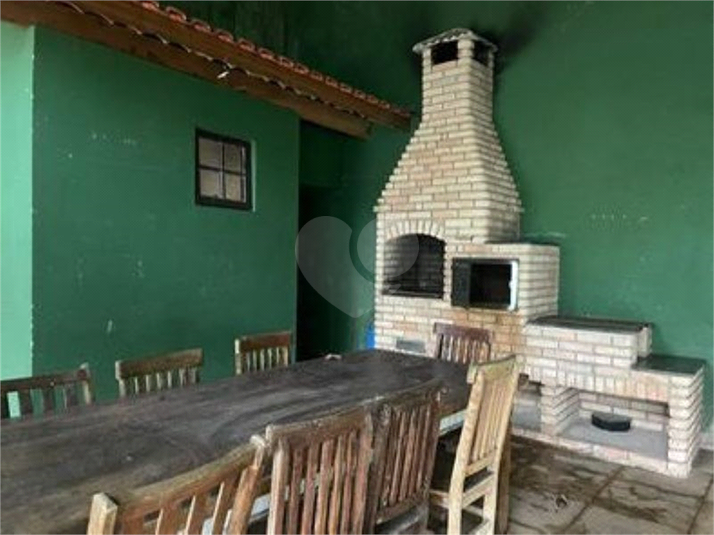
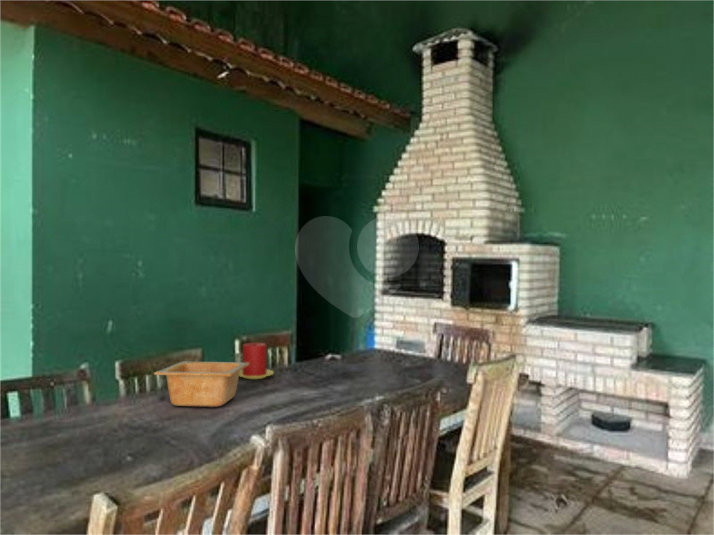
+ candle [239,342,275,380]
+ serving bowl [153,360,250,408]
